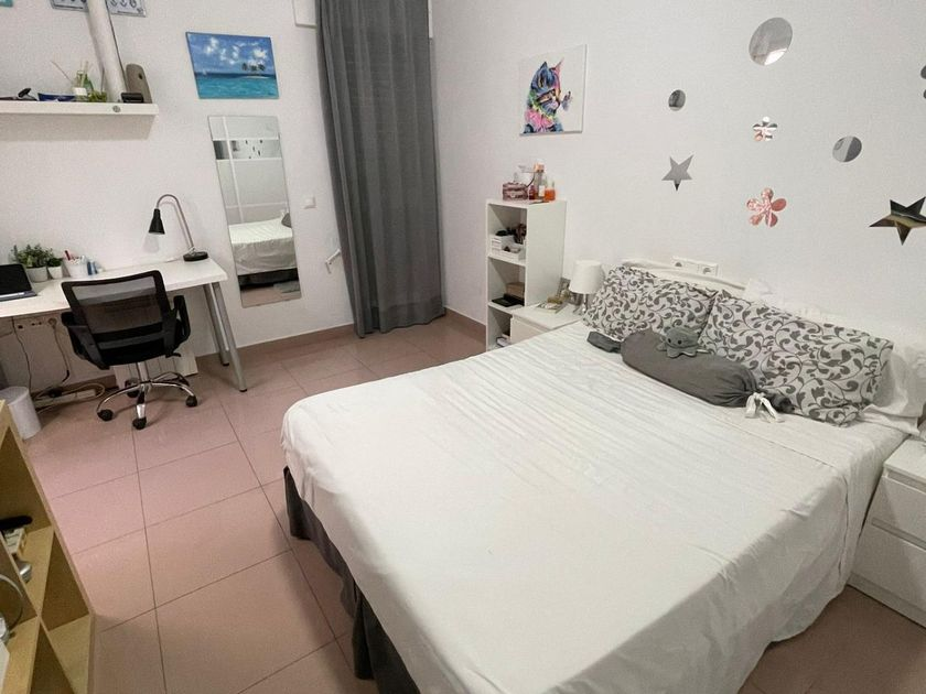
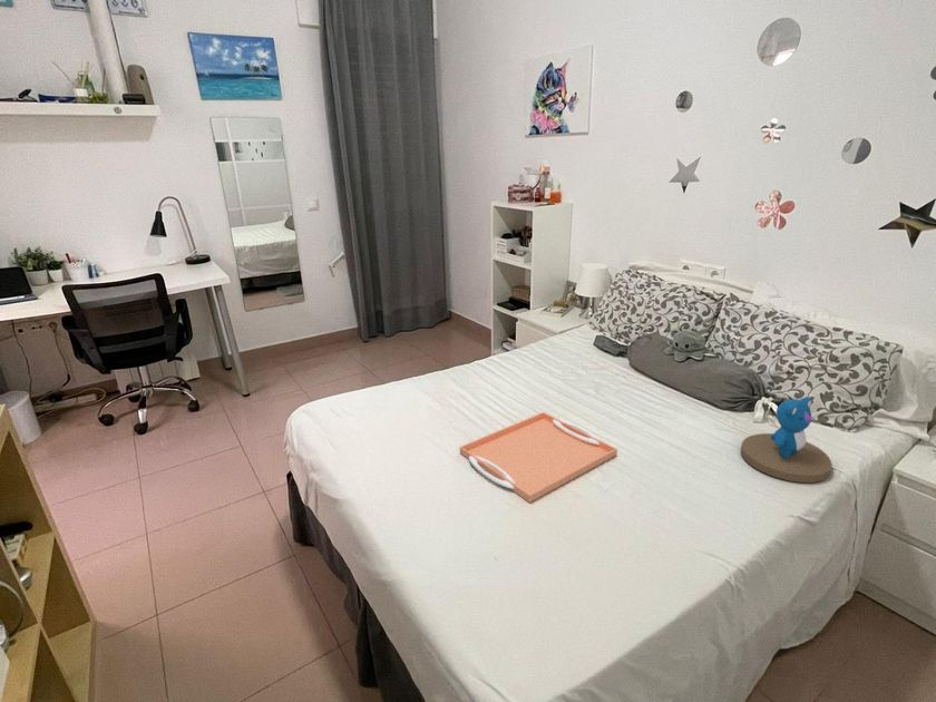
+ serving tray [459,411,618,504]
+ teddy bear [740,397,832,484]
